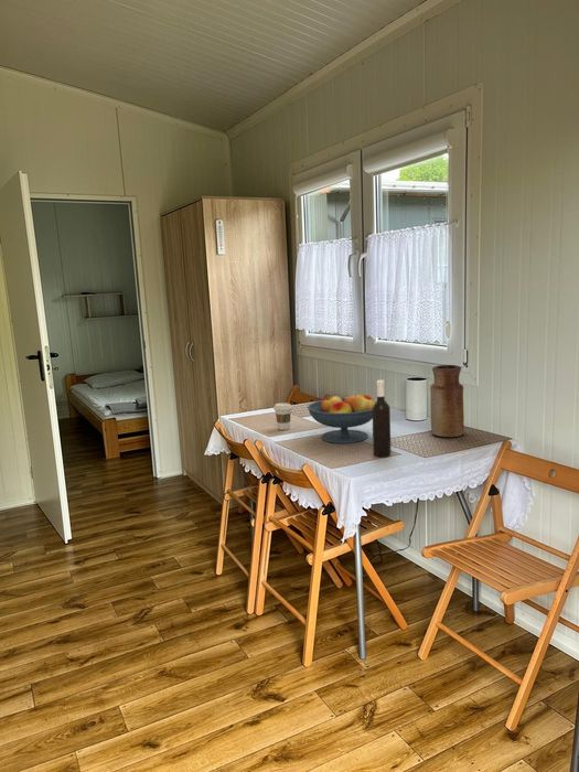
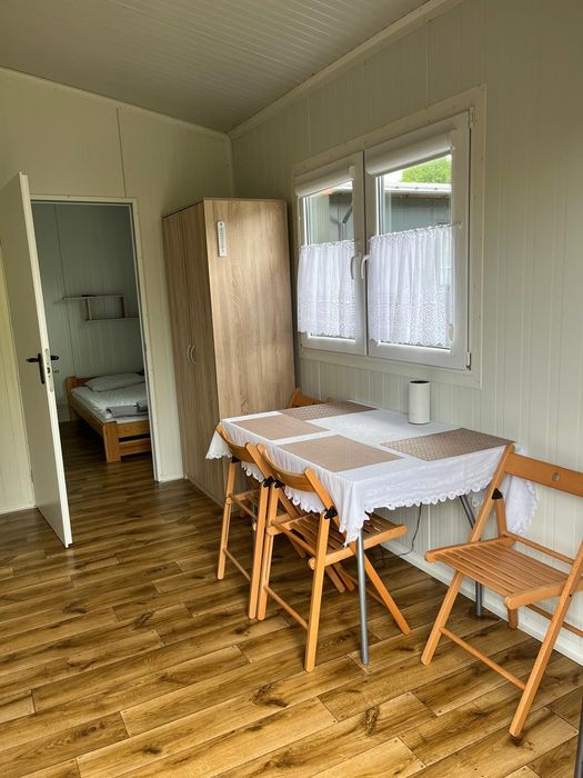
- fruit bowl [307,393,377,444]
- wine bottle [372,379,392,458]
- vase [429,364,465,439]
- coffee cup [272,401,293,431]
